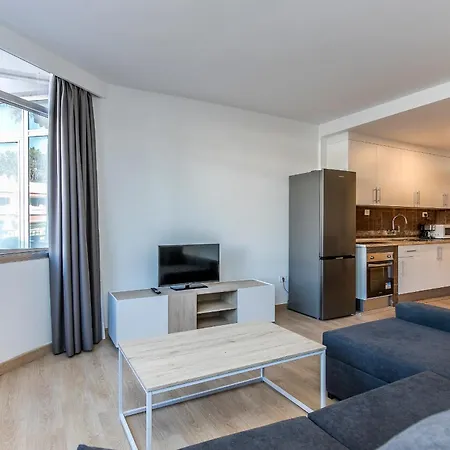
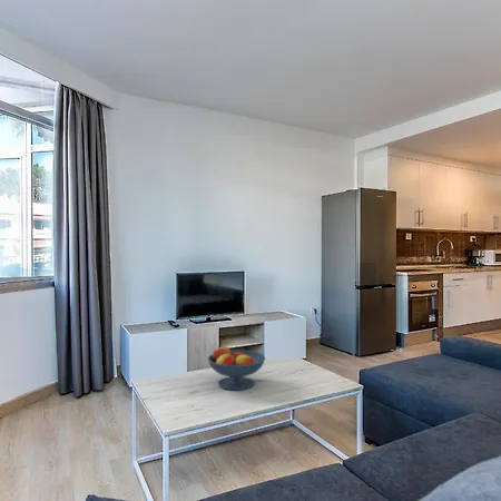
+ fruit bowl [207,345,266,391]
